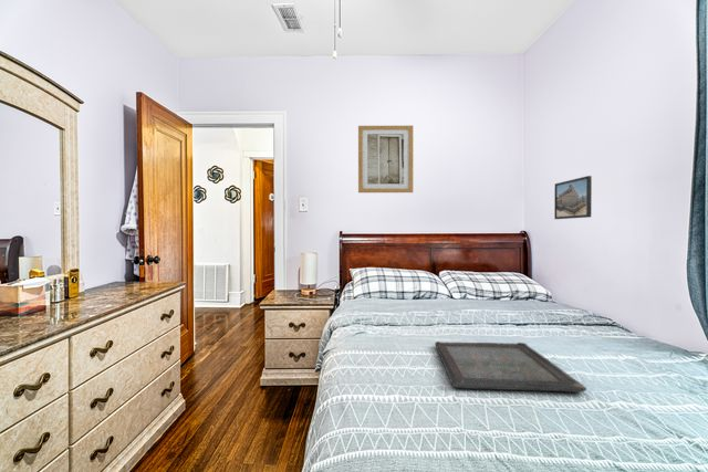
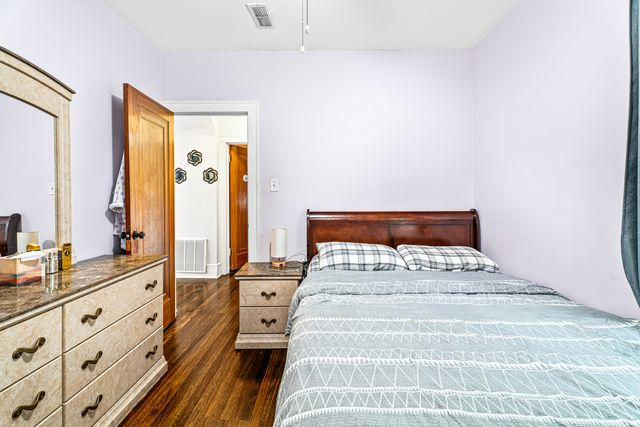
- serving tray [434,340,587,394]
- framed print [553,175,593,220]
- wall art [357,125,414,193]
